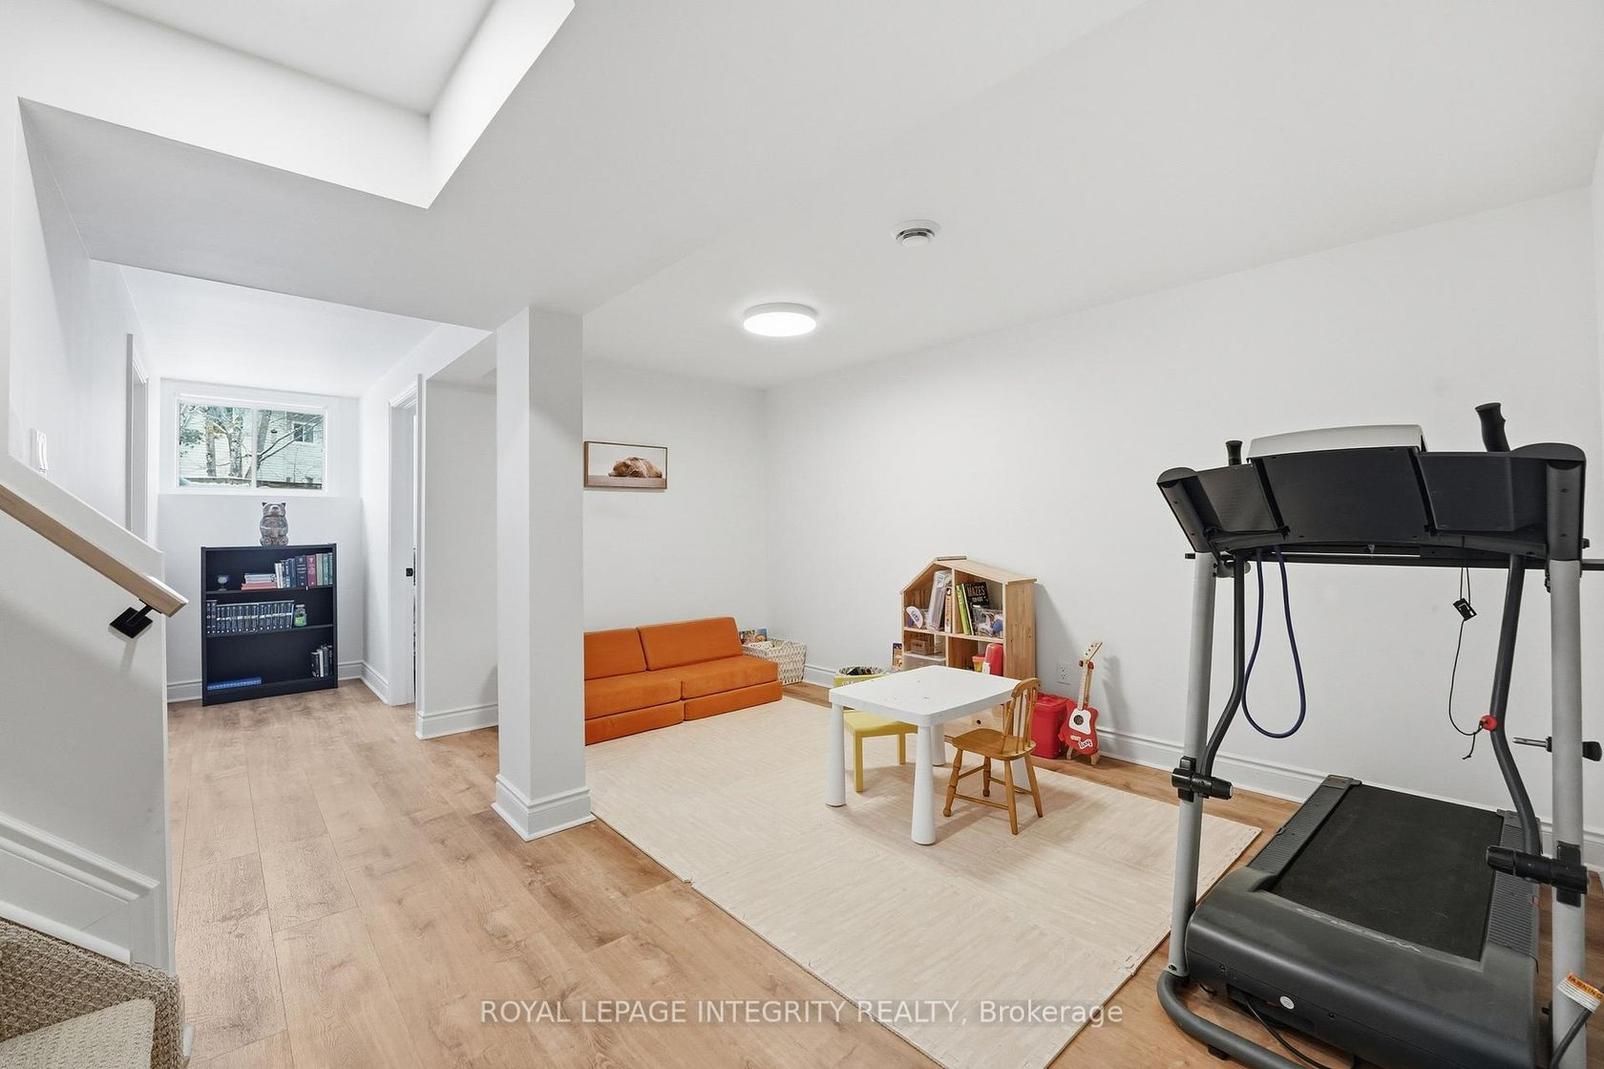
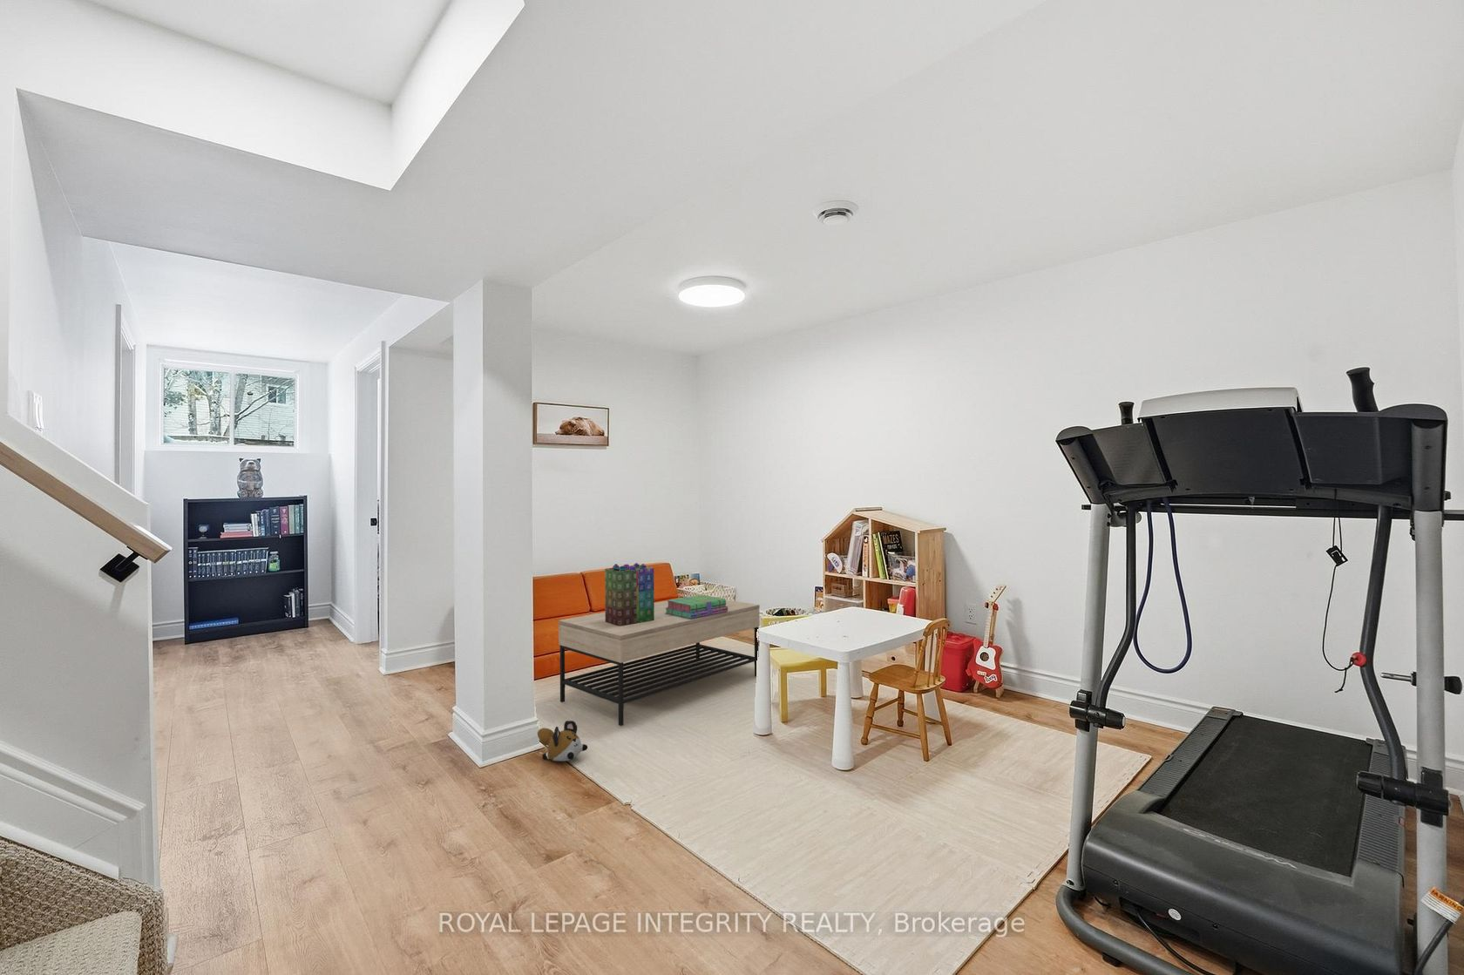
+ coffee table [557,594,761,727]
+ stack of books [666,594,727,619]
+ toy block set [604,561,655,627]
+ plush toy [537,719,588,762]
